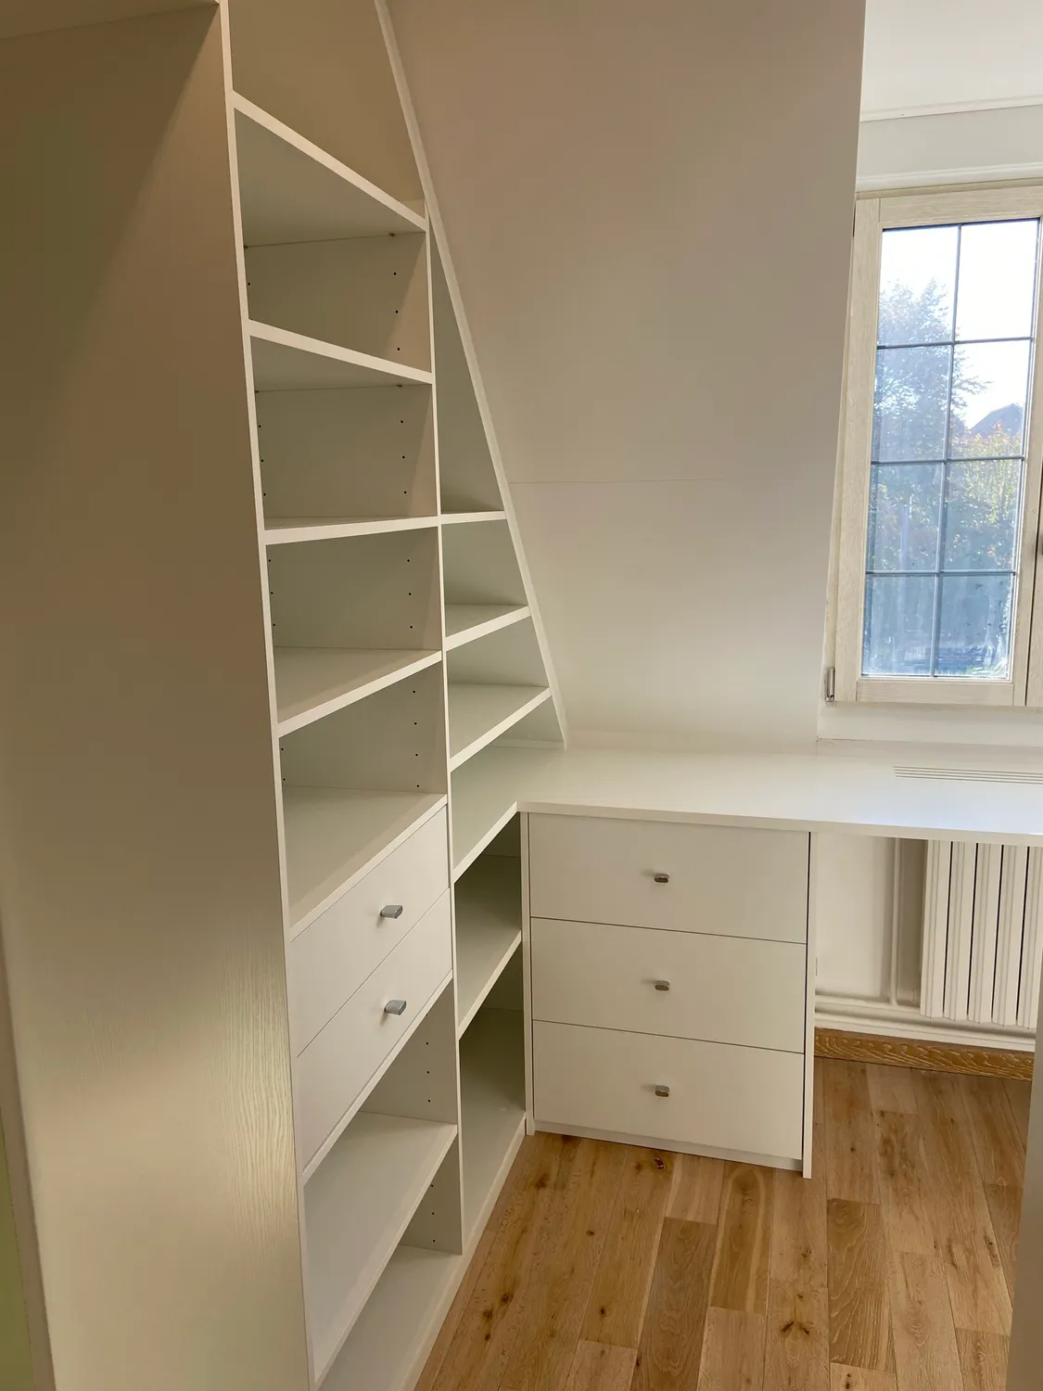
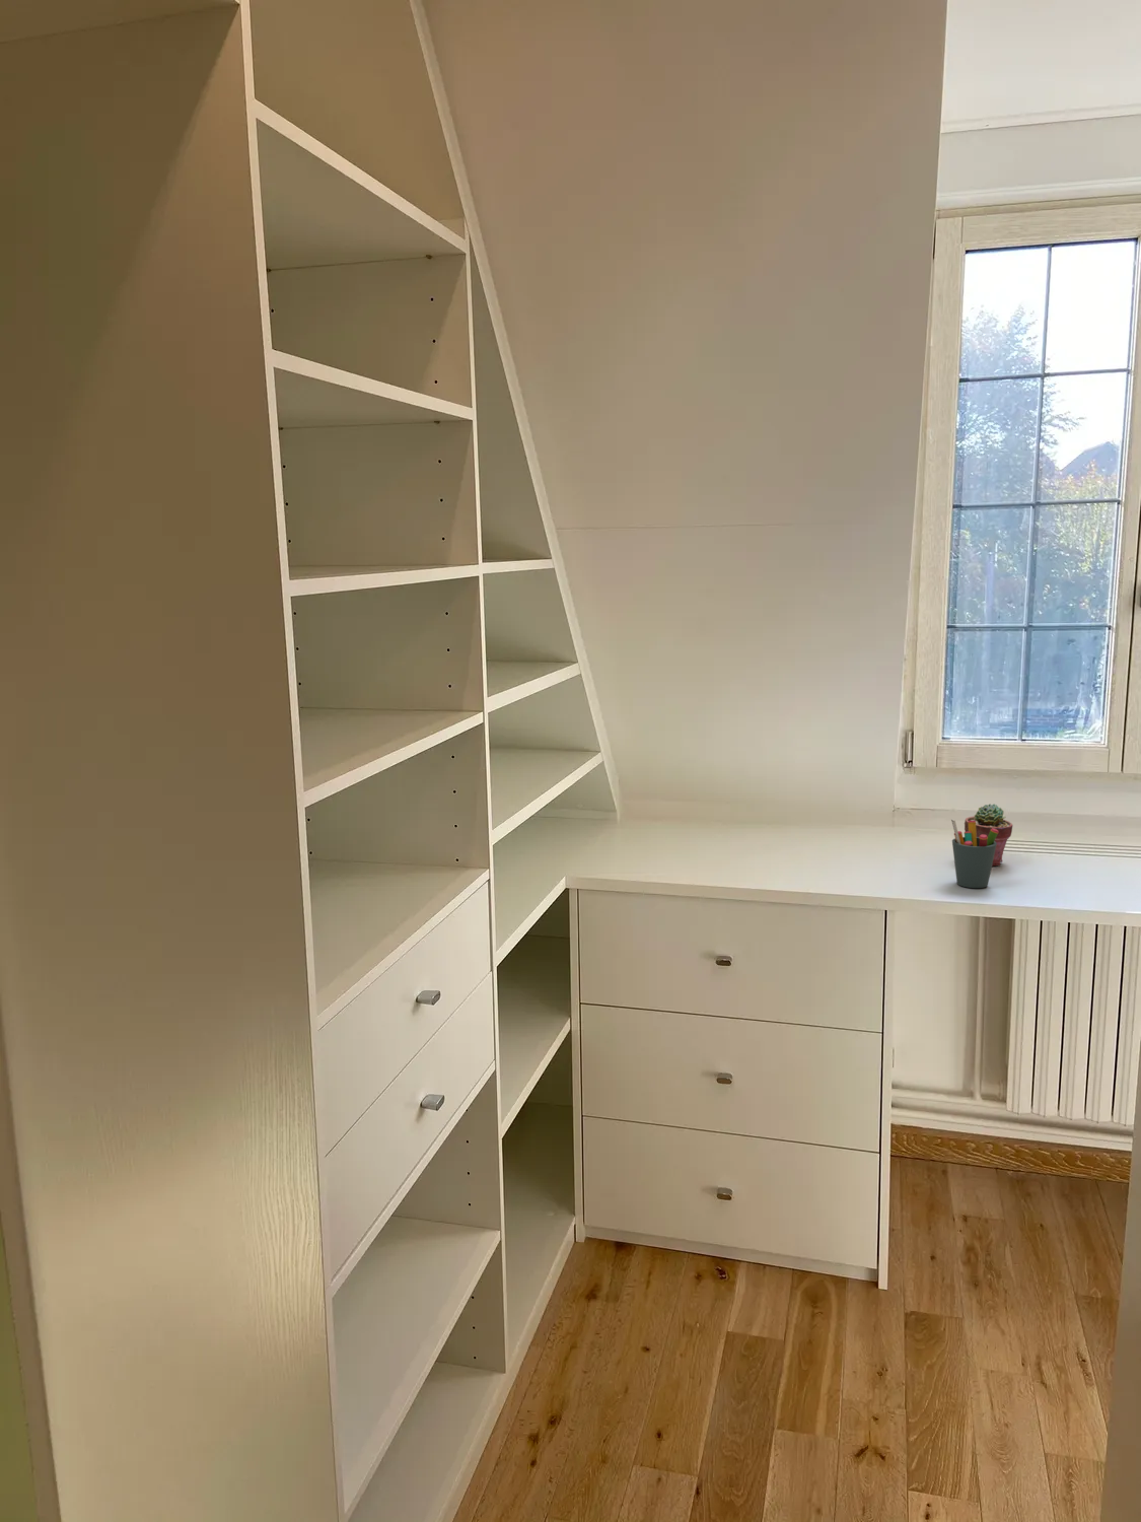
+ potted succulent [964,803,1013,866]
+ pen holder [950,817,998,889]
